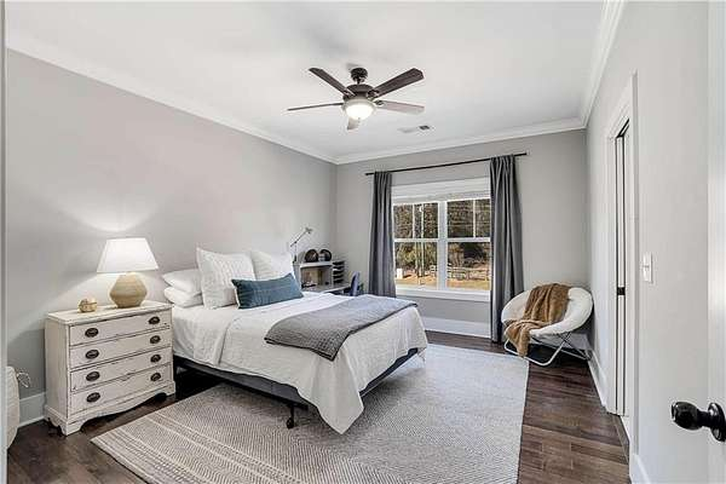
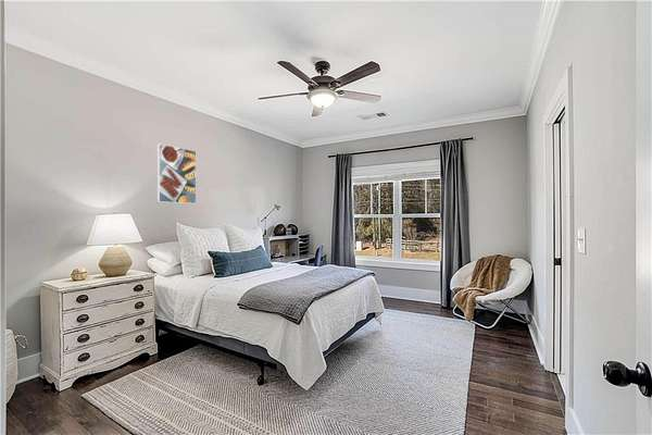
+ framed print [156,142,197,204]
